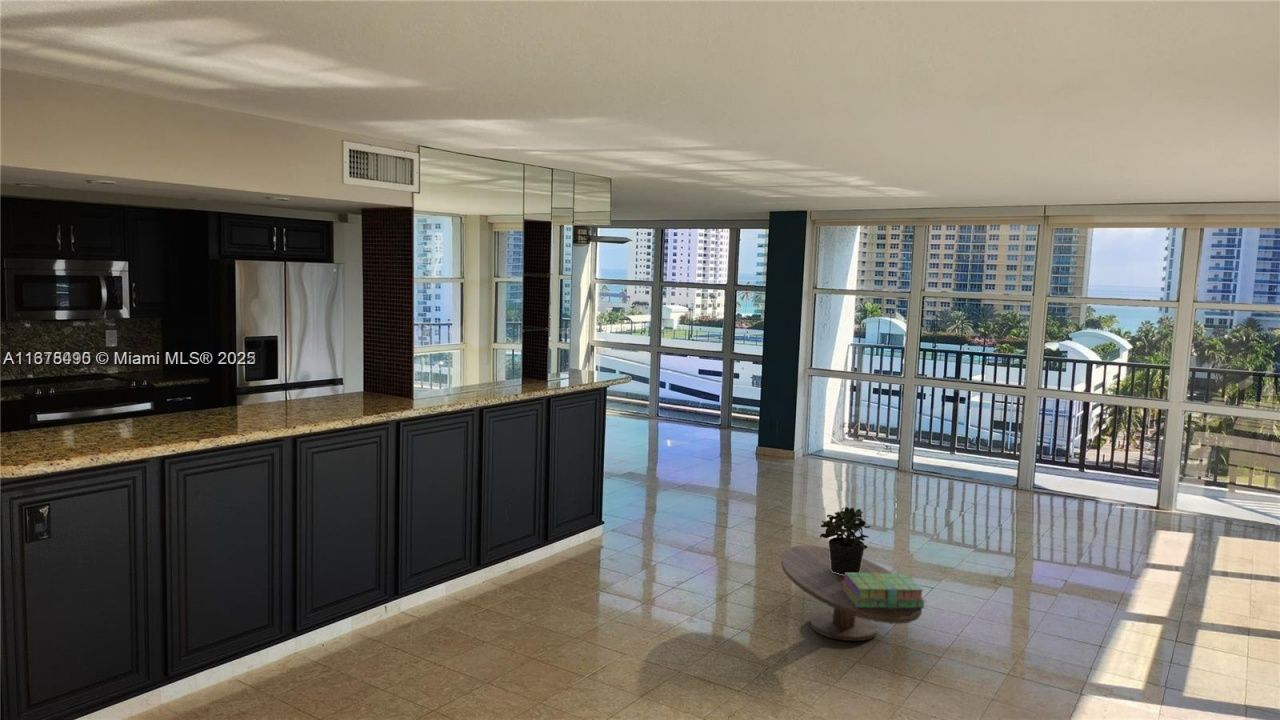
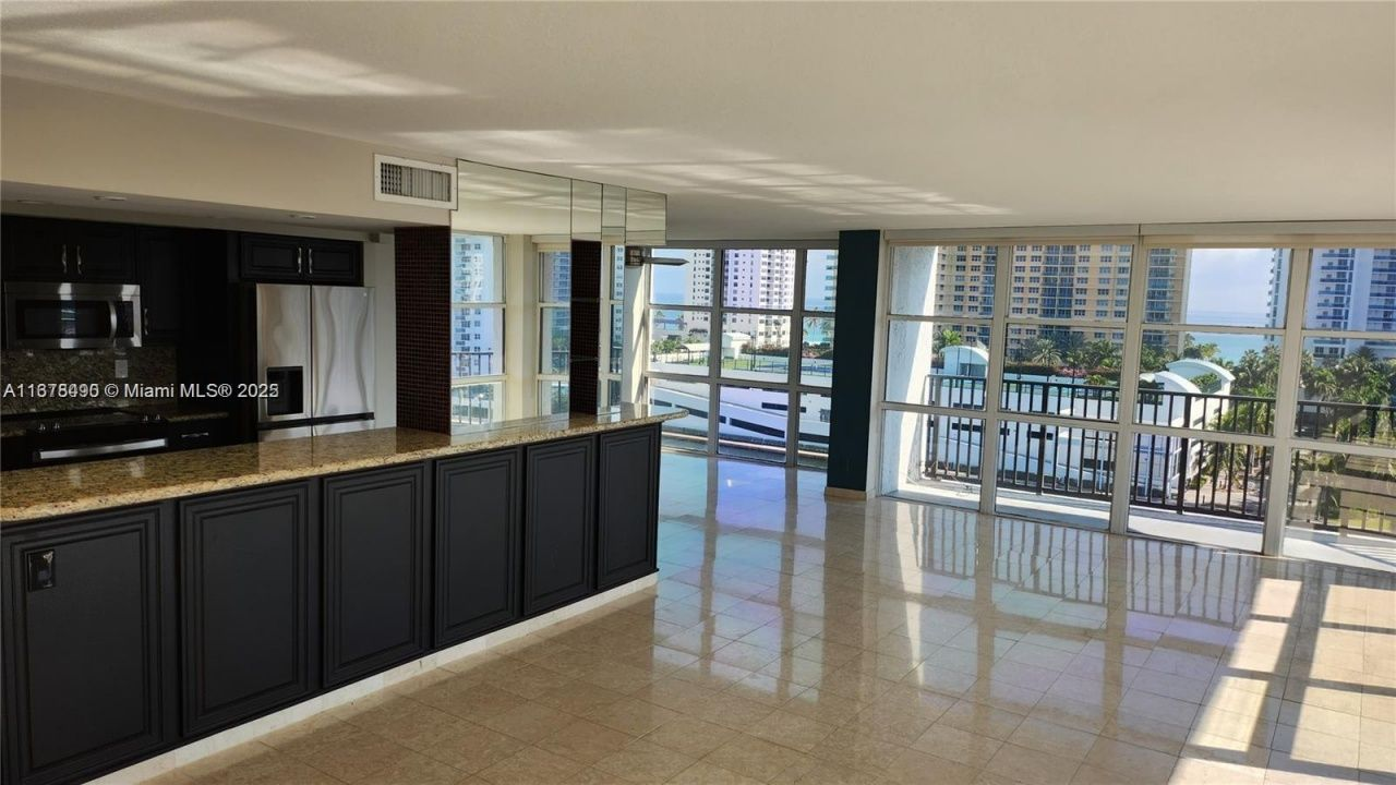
- stack of books [841,572,926,609]
- coffee table [780,544,923,642]
- potted plant [819,506,872,575]
